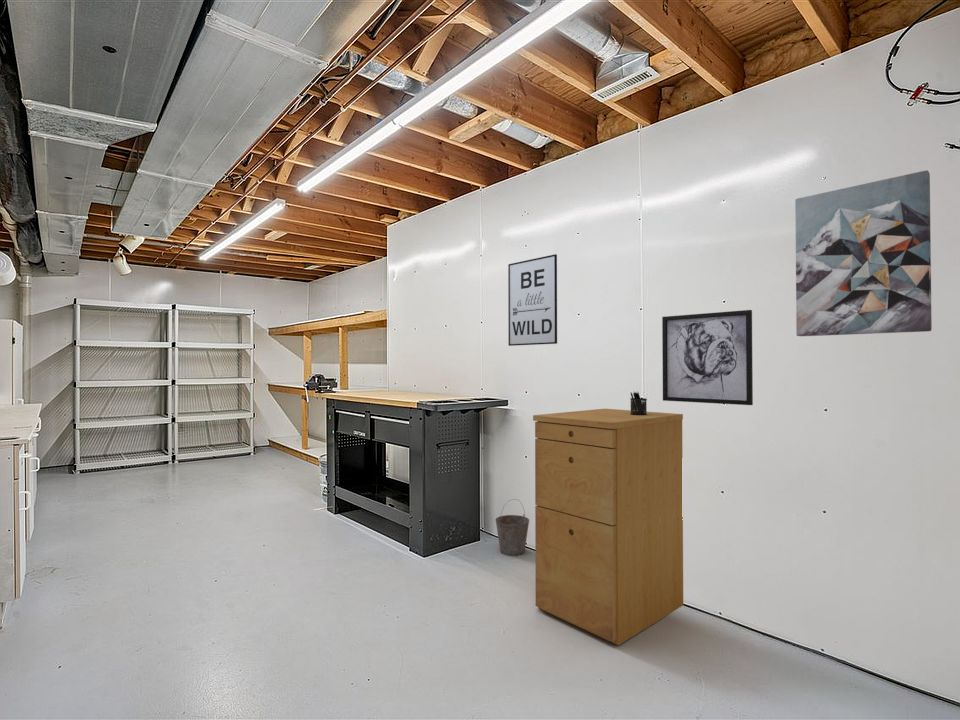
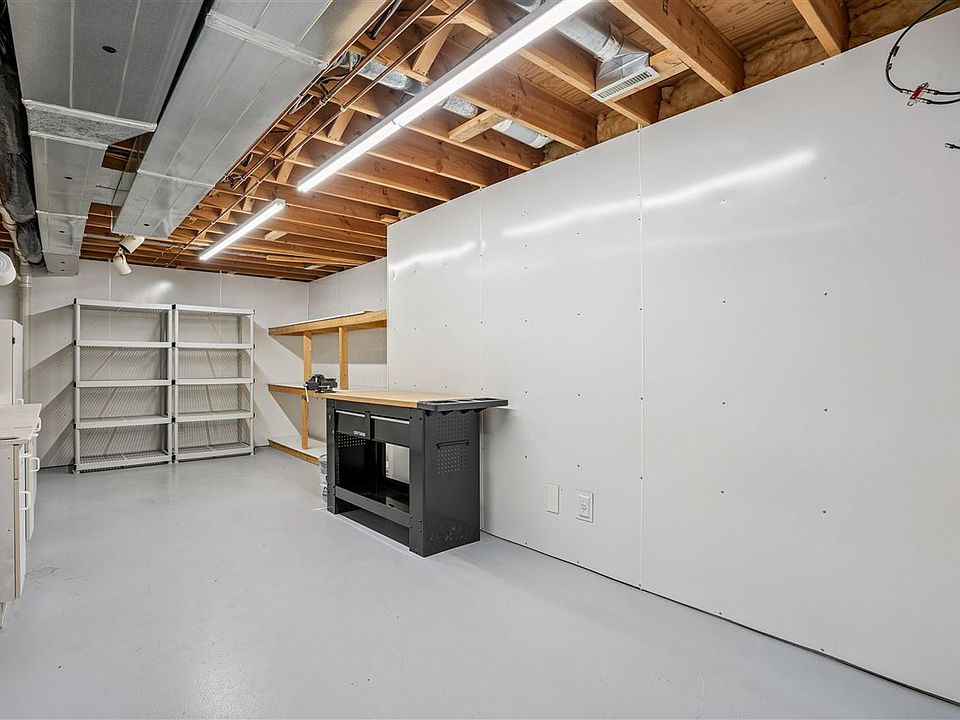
- wall art [507,253,558,347]
- pen holder [629,390,648,415]
- wall art [794,169,933,337]
- wall art [661,309,754,406]
- bucket [495,498,530,557]
- filing cabinet [532,408,684,646]
